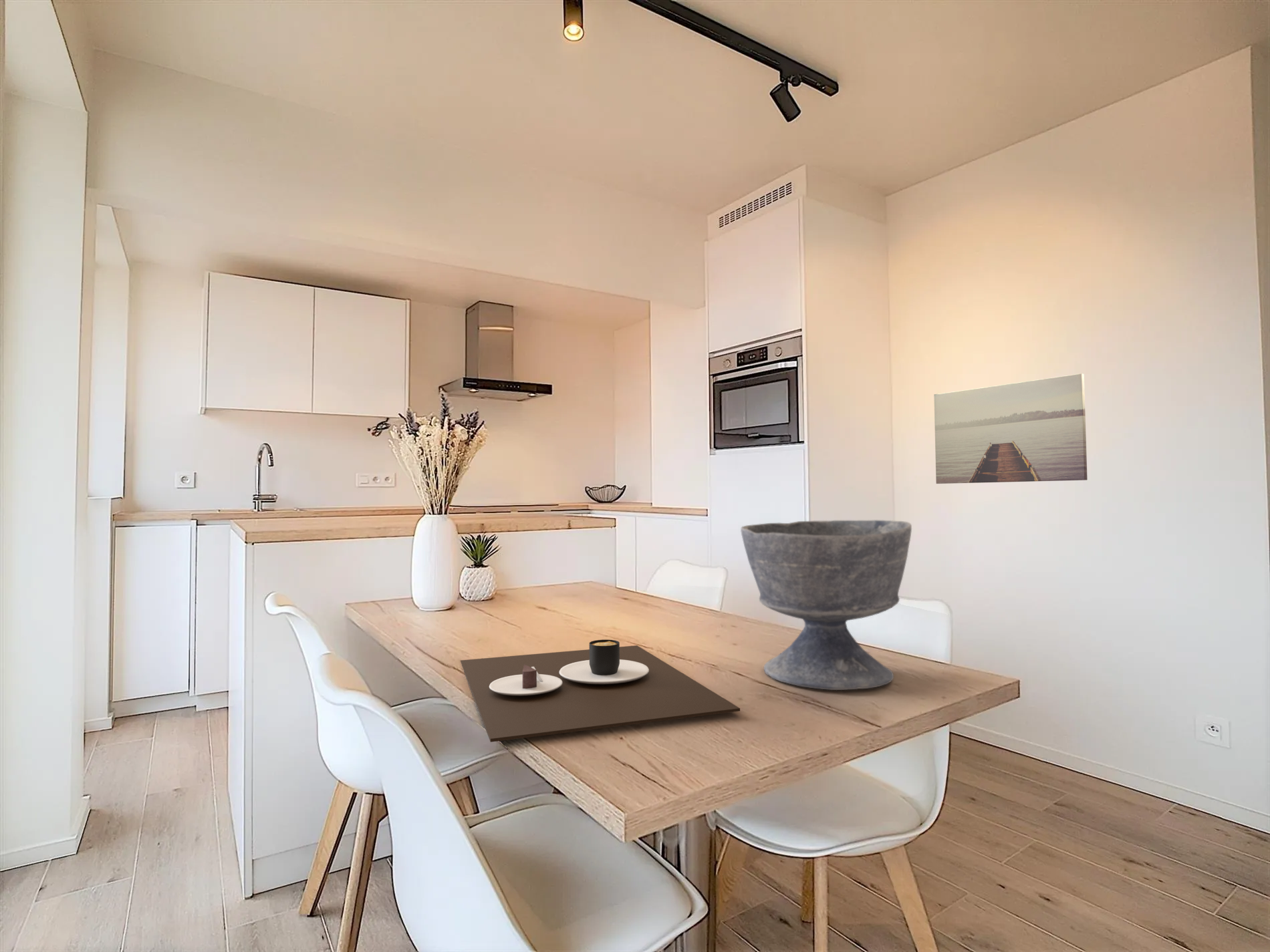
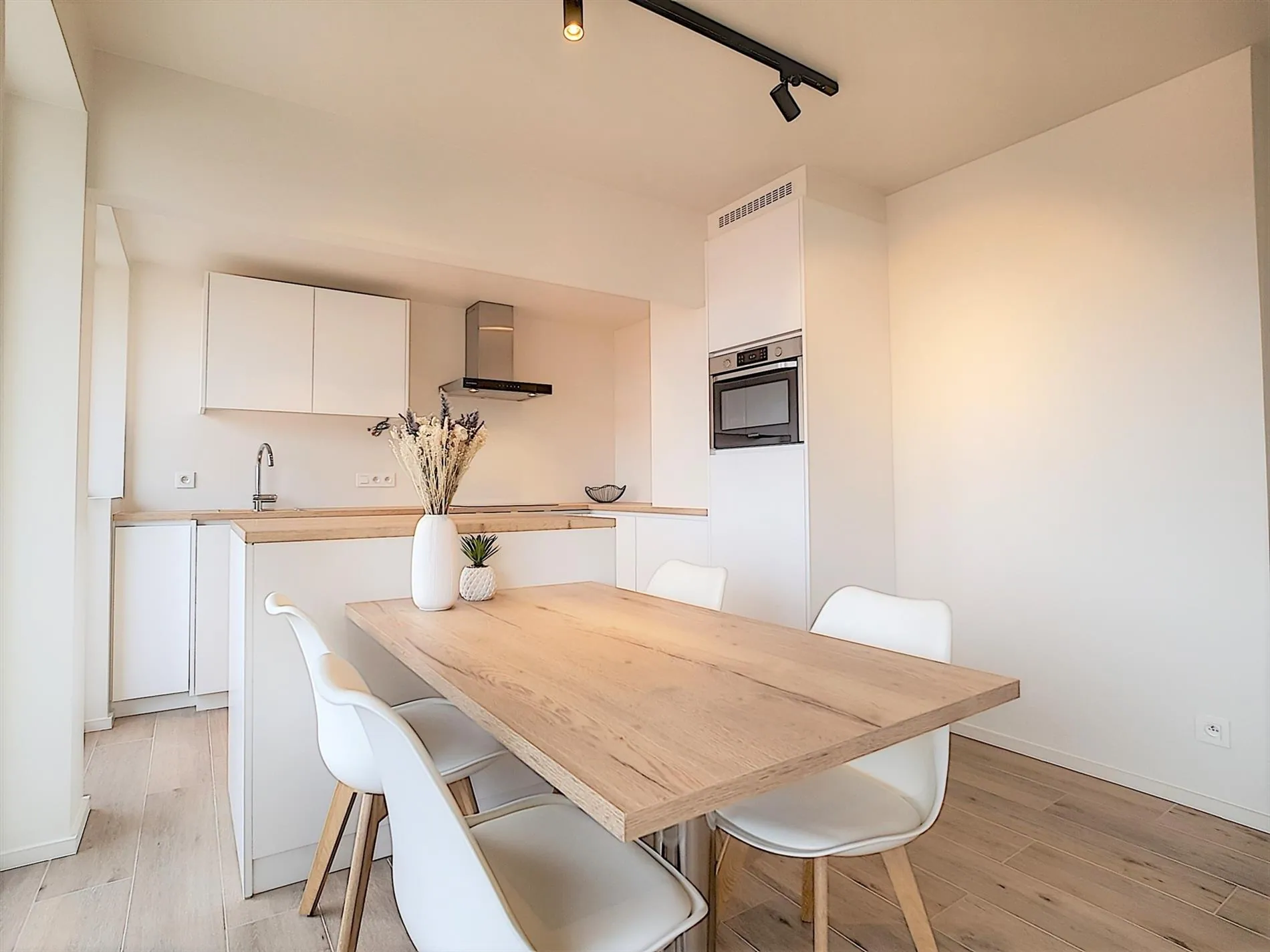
- wall art [933,373,1088,484]
- bowl [740,519,912,691]
- place mat [460,639,741,743]
